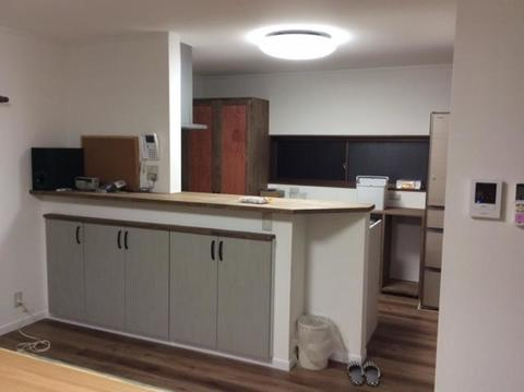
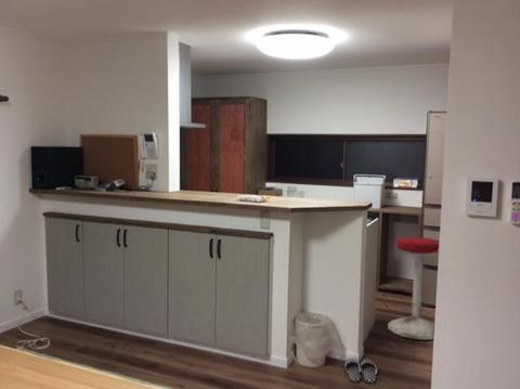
+ stool [387,236,440,341]
